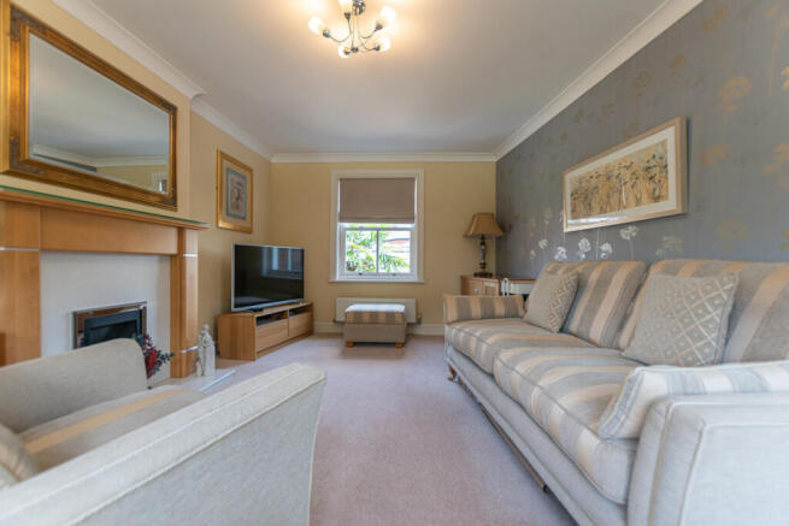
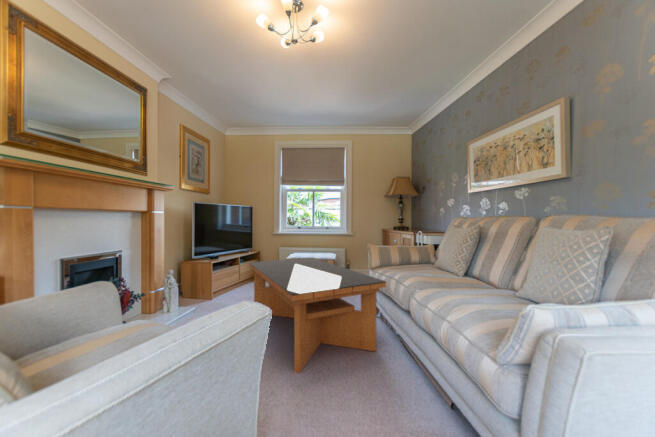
+ coffee table [248,257,387,374]
